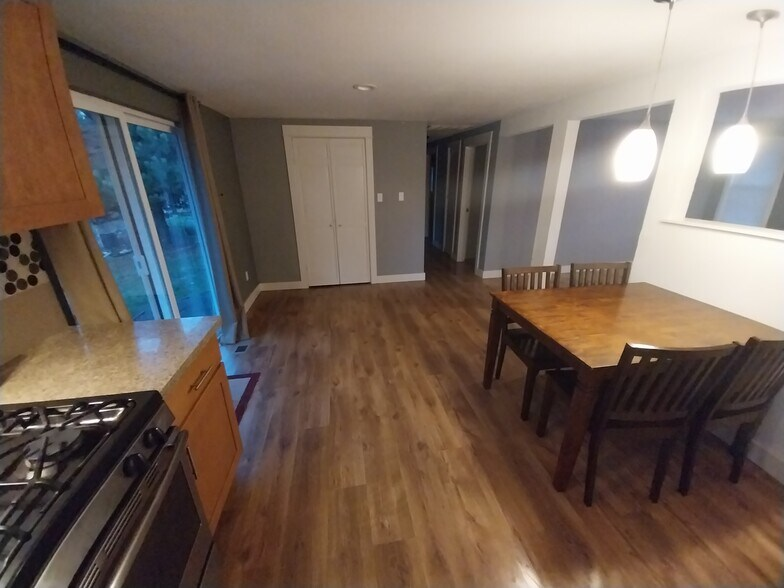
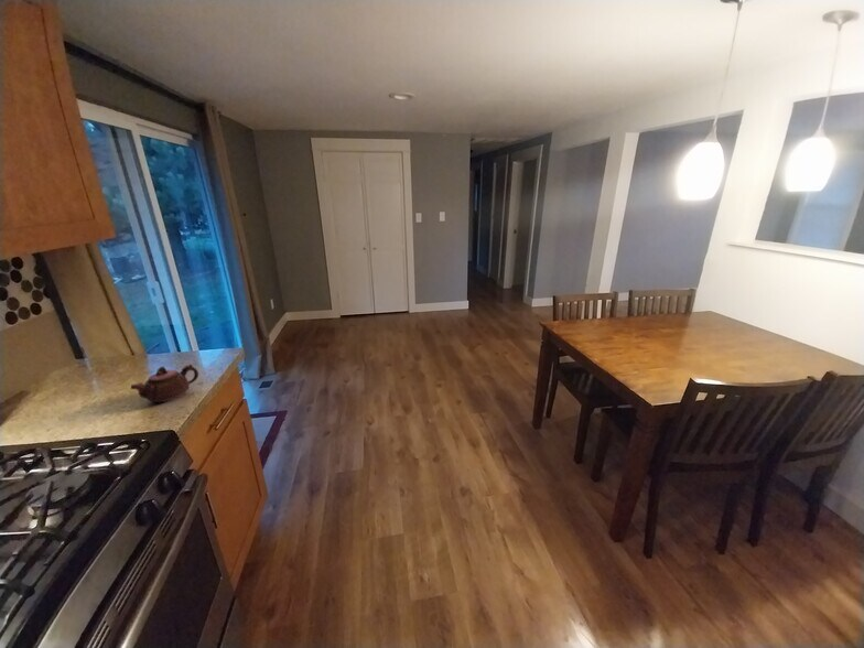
+ teapot [130,364,199,404]
